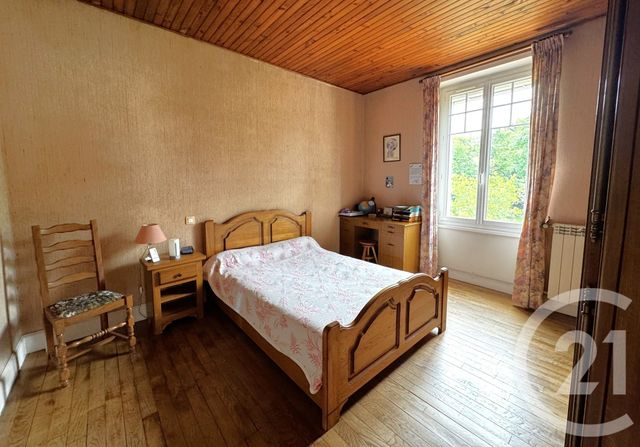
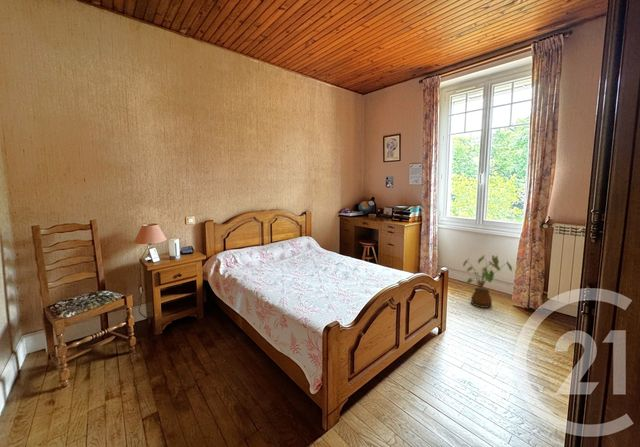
+ house plant [462,254,513,309]
